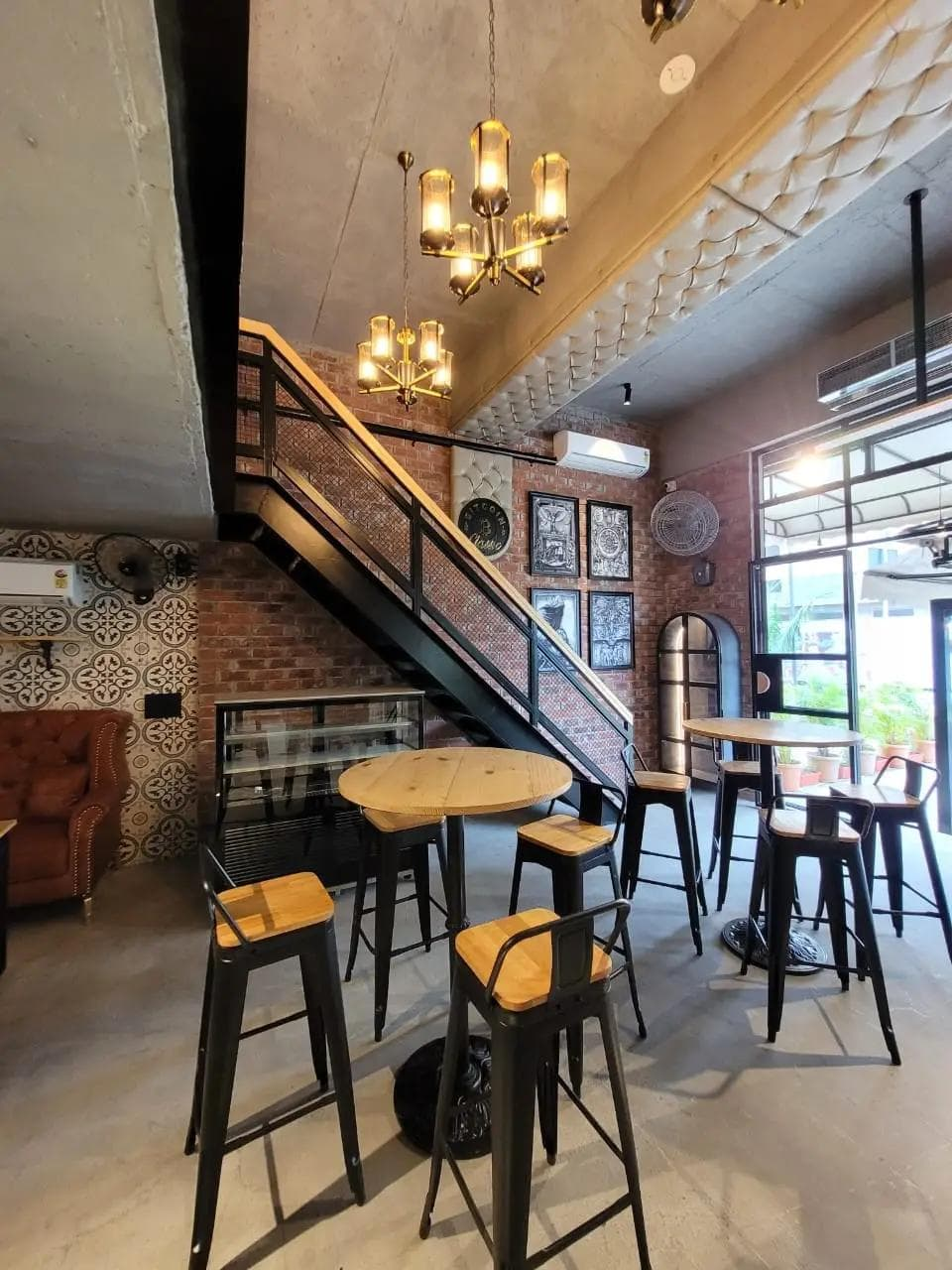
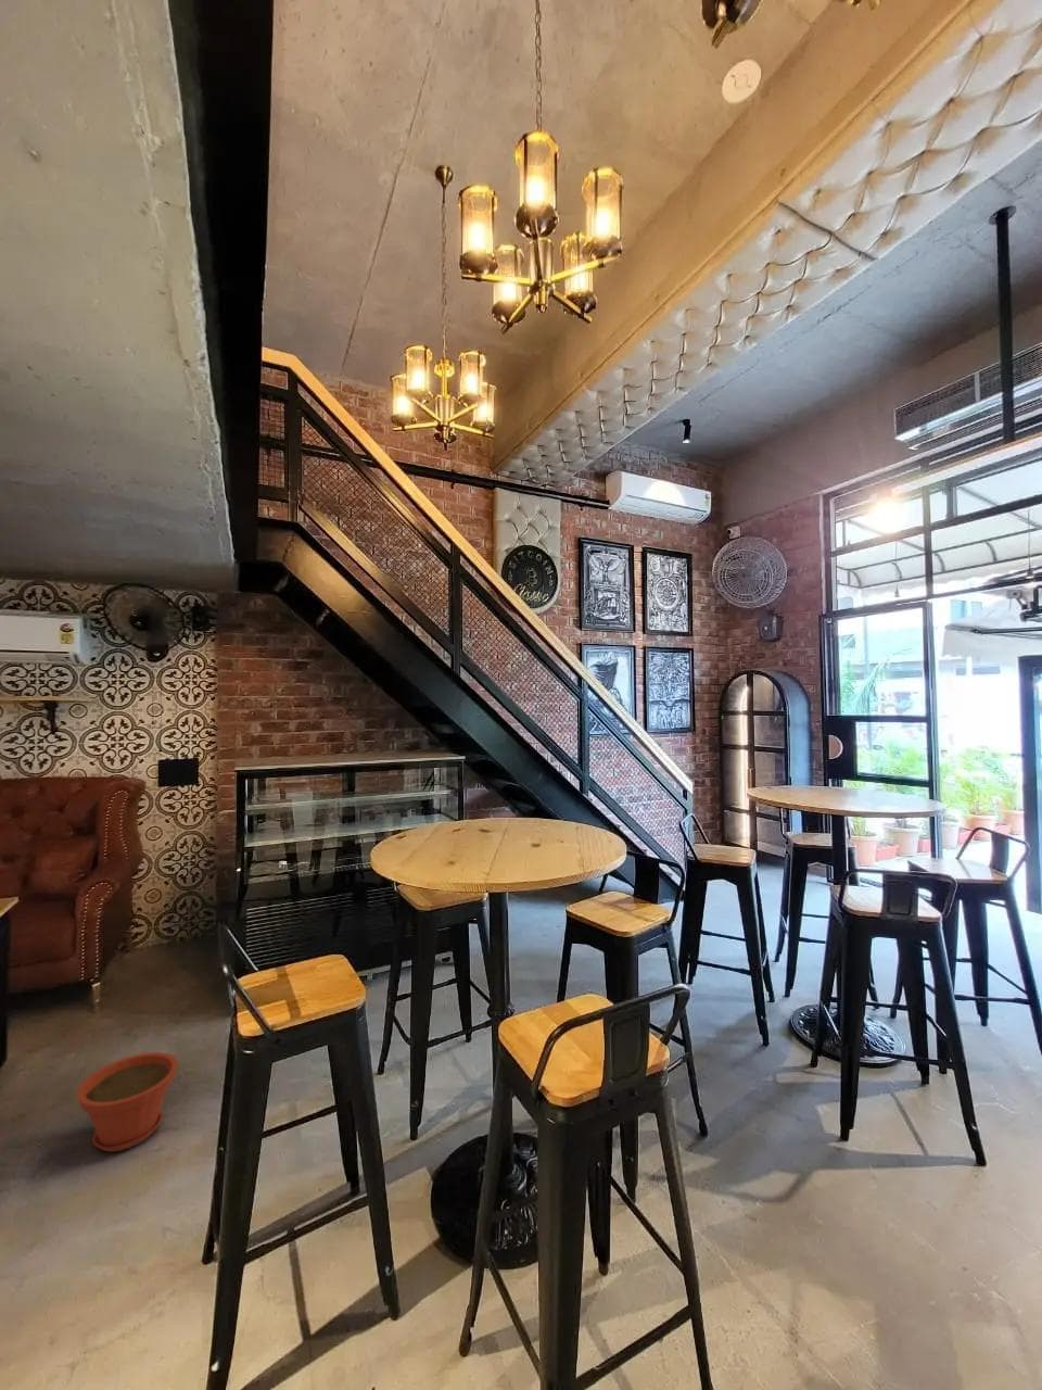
+ plant pot [74,1051,180,1154]
